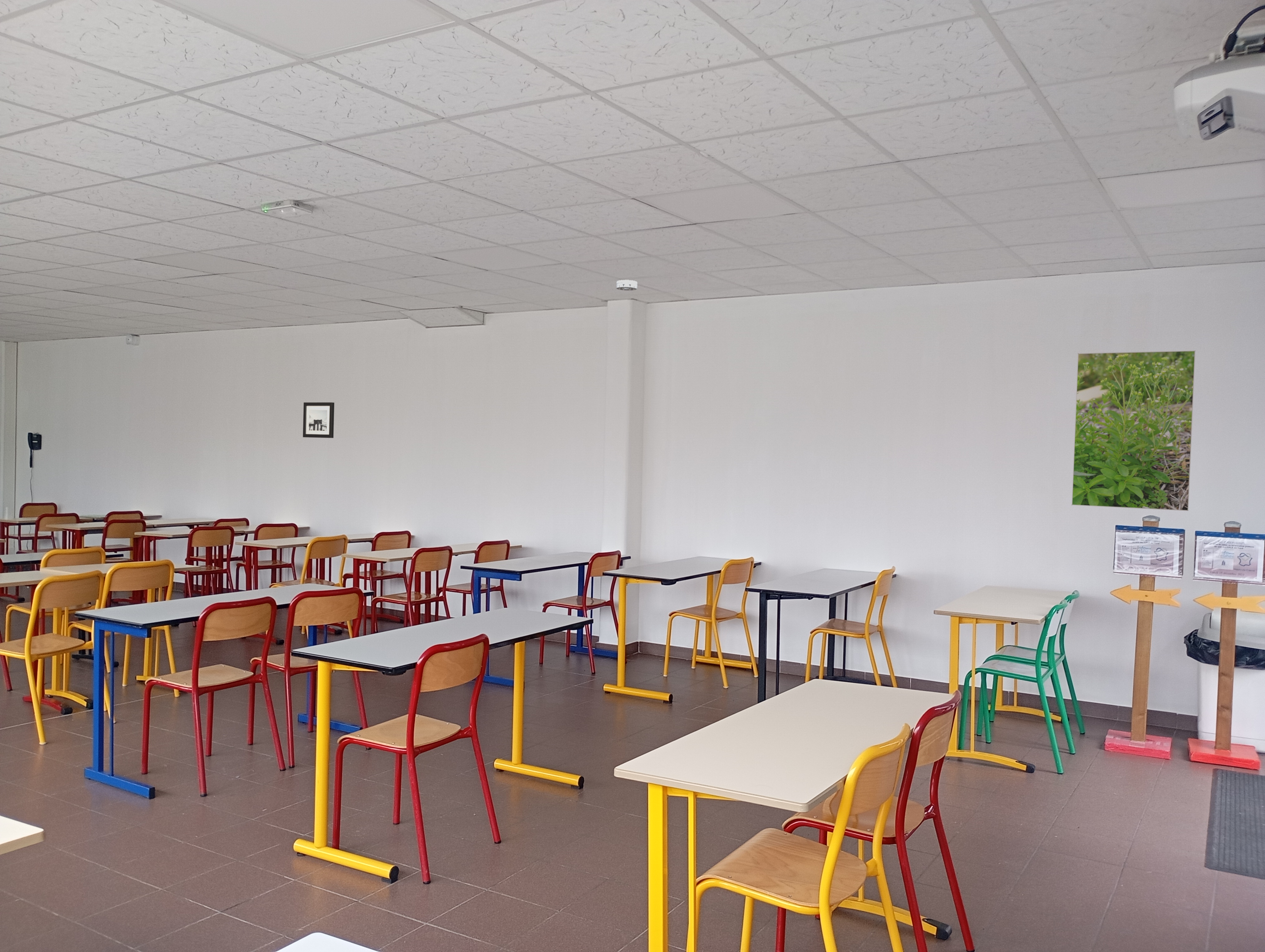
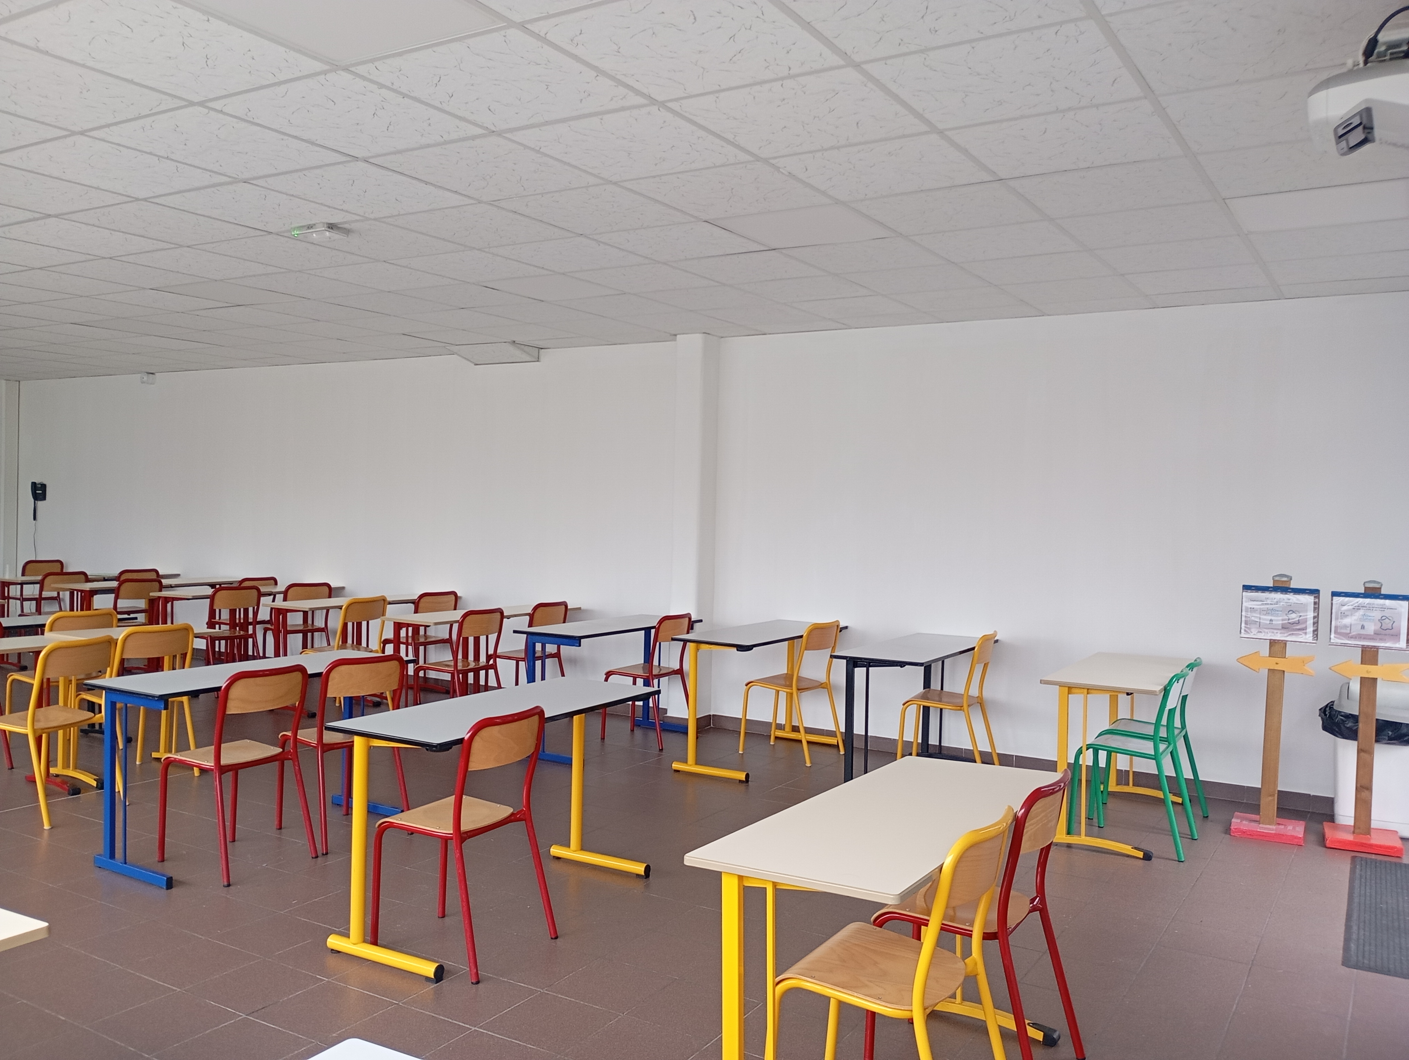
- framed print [1071,350,1196,511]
- wall art [303,402,335,438]
- smoke detector [616,279,638,291]
